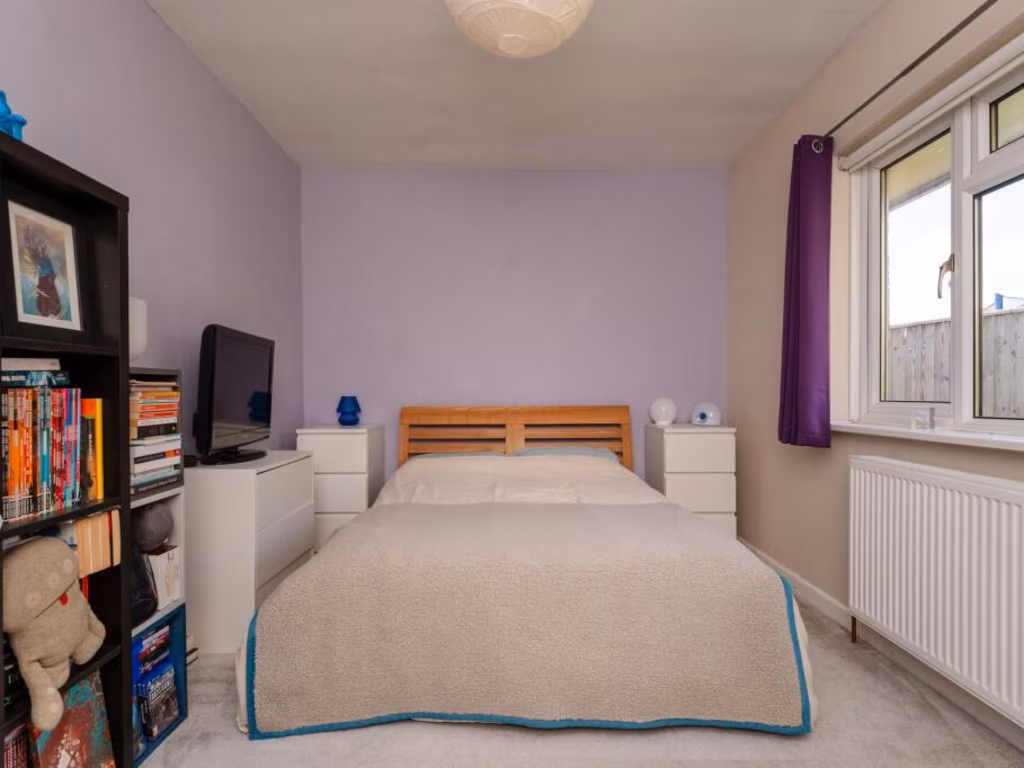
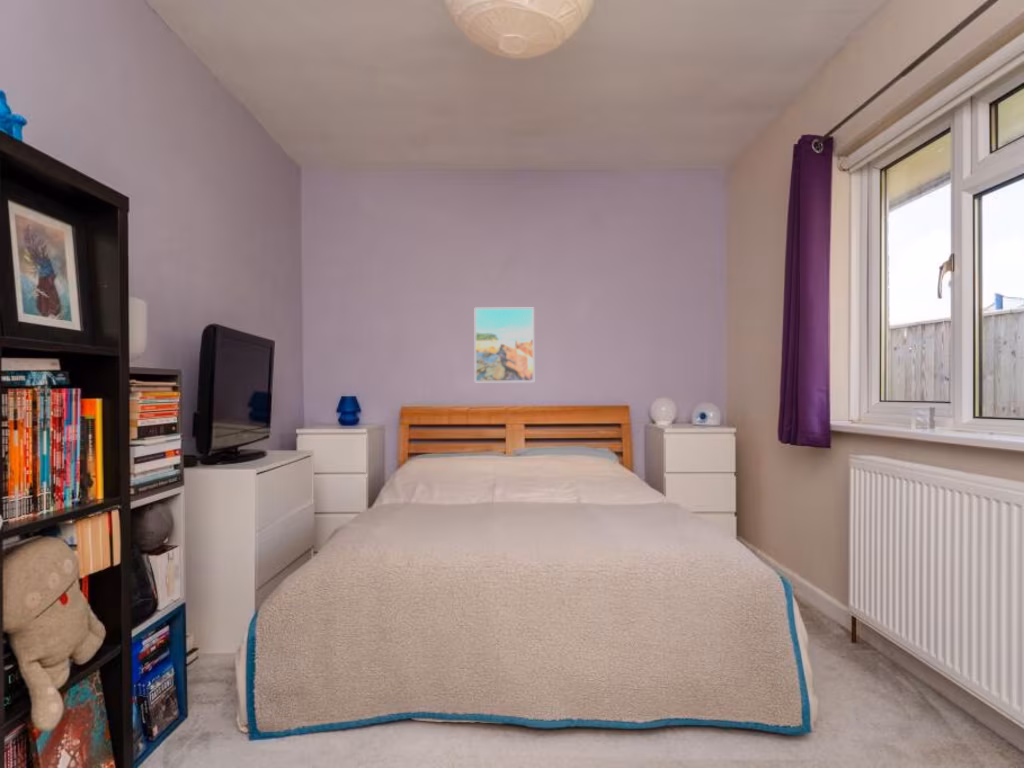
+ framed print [474,307,535,383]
